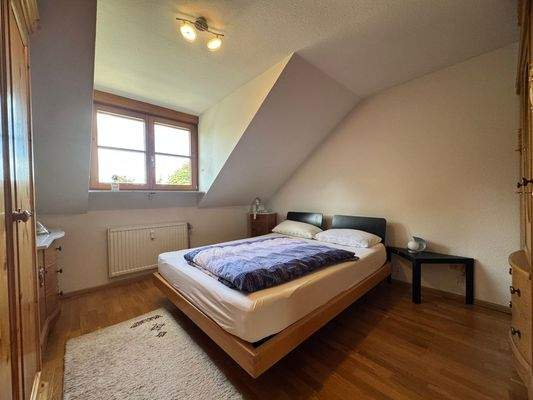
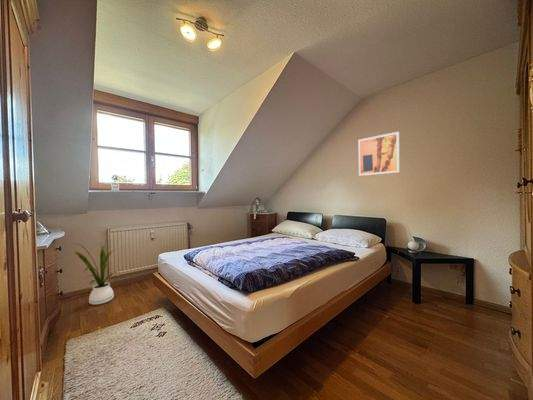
+ house plant [71,242,122,306]
+ wall art [358,131,401,177]
